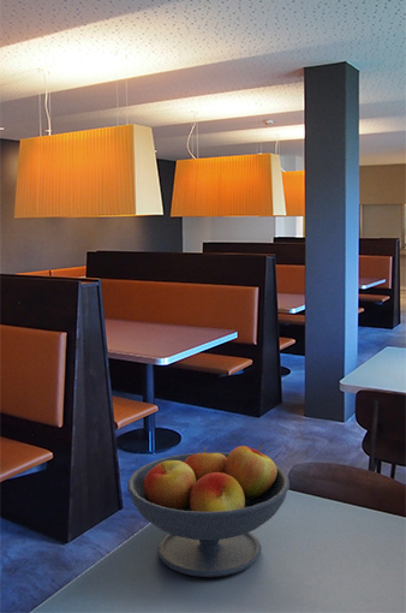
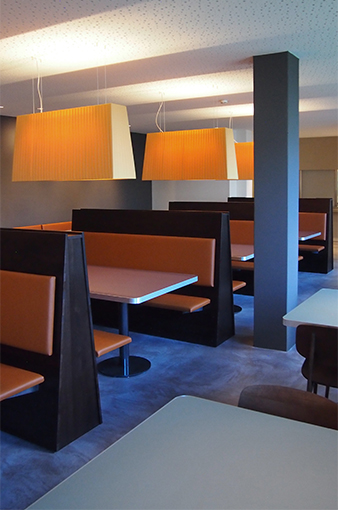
- fruit bowl [126,444,291,578]
